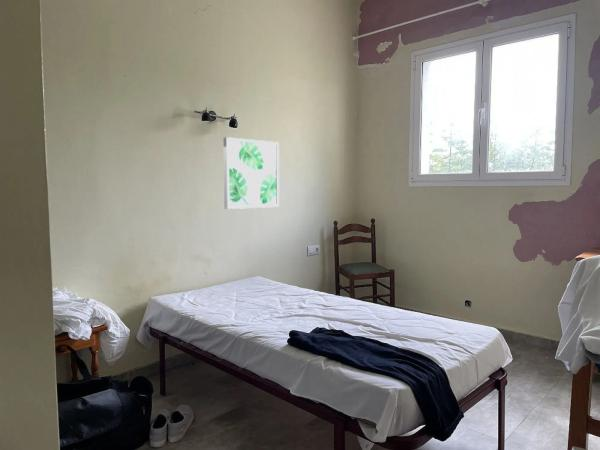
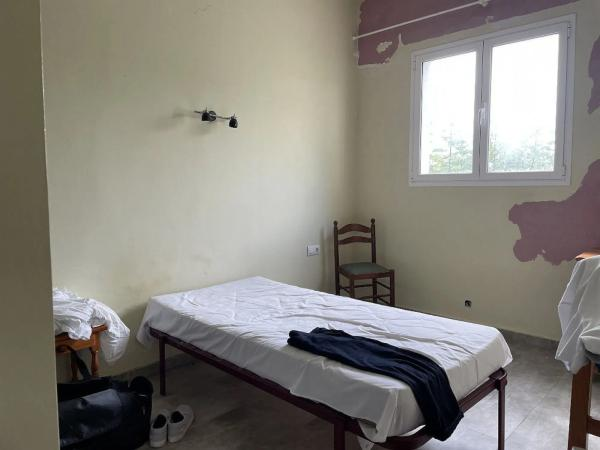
- wall art [223,136,280,210]
